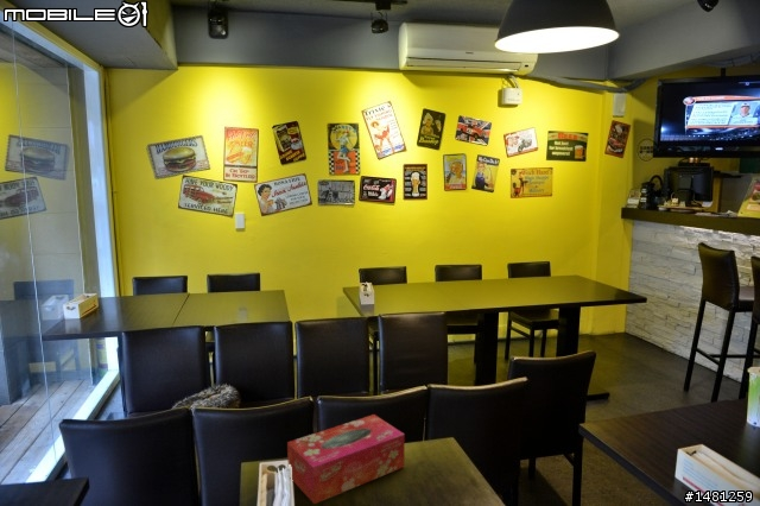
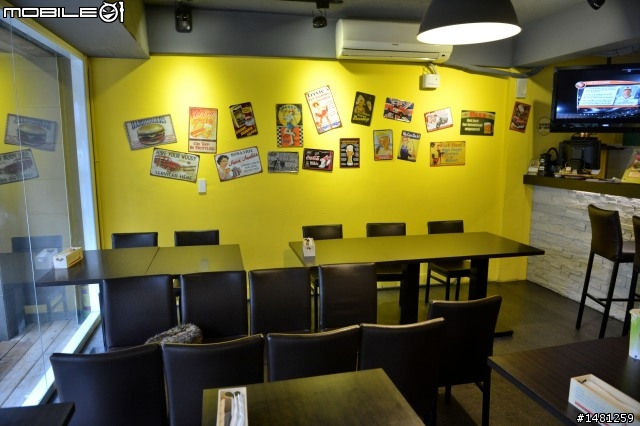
- tissue box [286,413,406,505]
